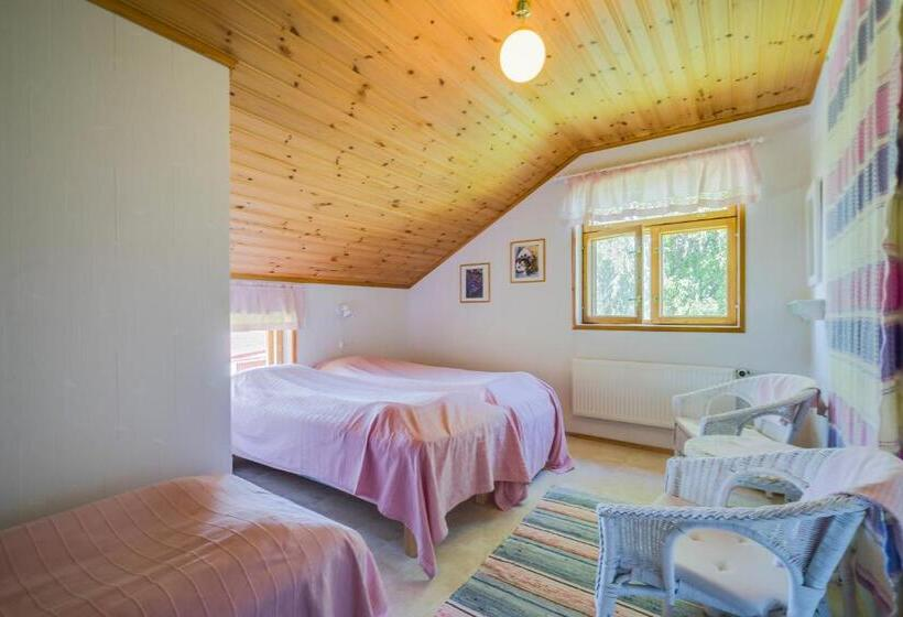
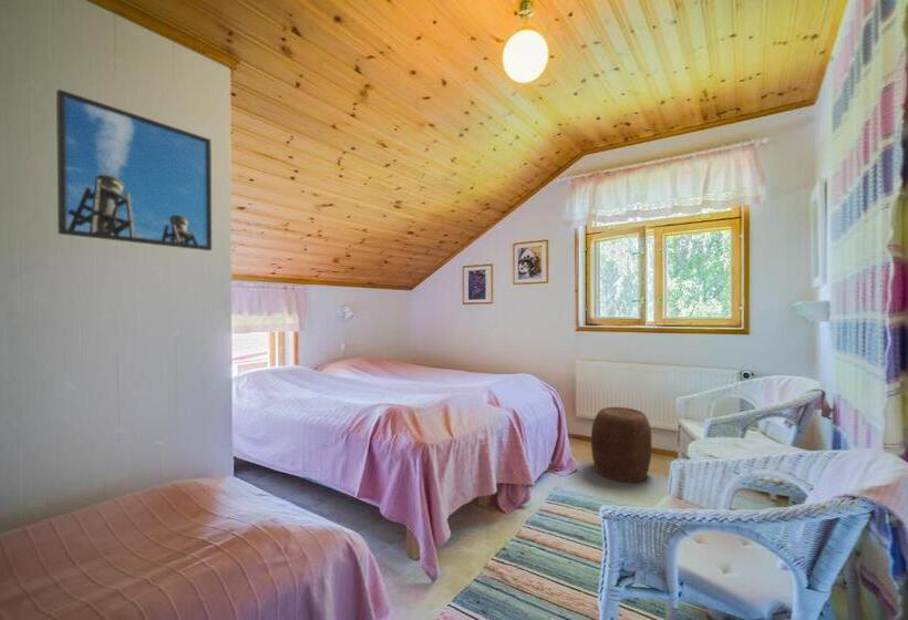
+ stool [590,406,652,484]
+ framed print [55,89,213,251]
